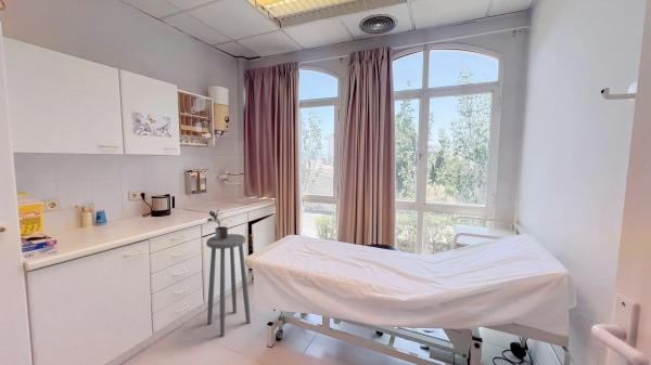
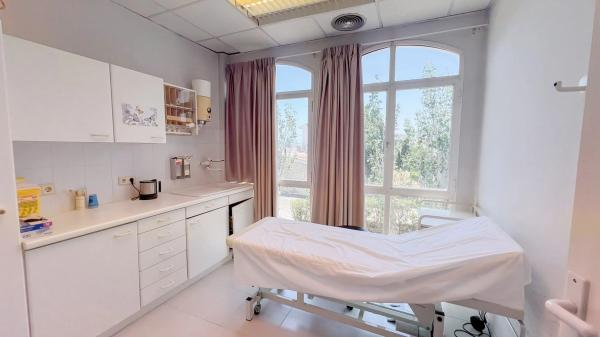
- stool [206,233,252,338]
- potted plant [206,208,229,240]
